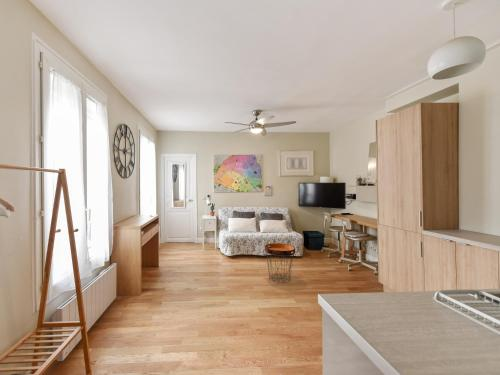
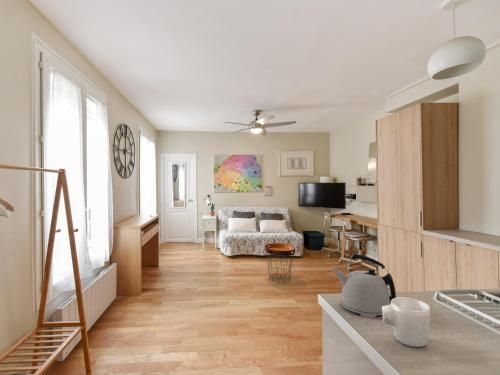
+ mug [381,296,431,348]
+ kettle [331,253,397,319]
